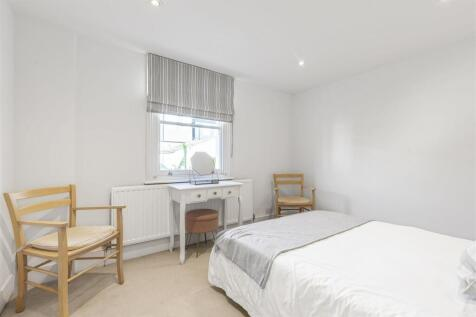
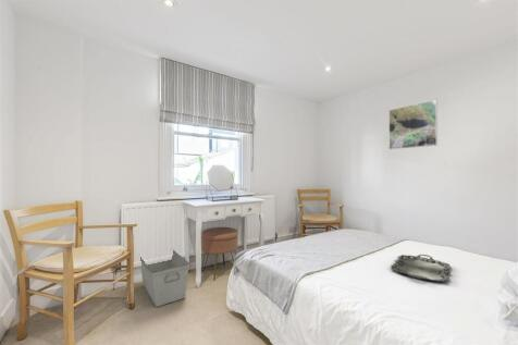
+ serving tray [390,254,452,283]
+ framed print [387,99,439,150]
+ storage bin [139,249,190,308]
